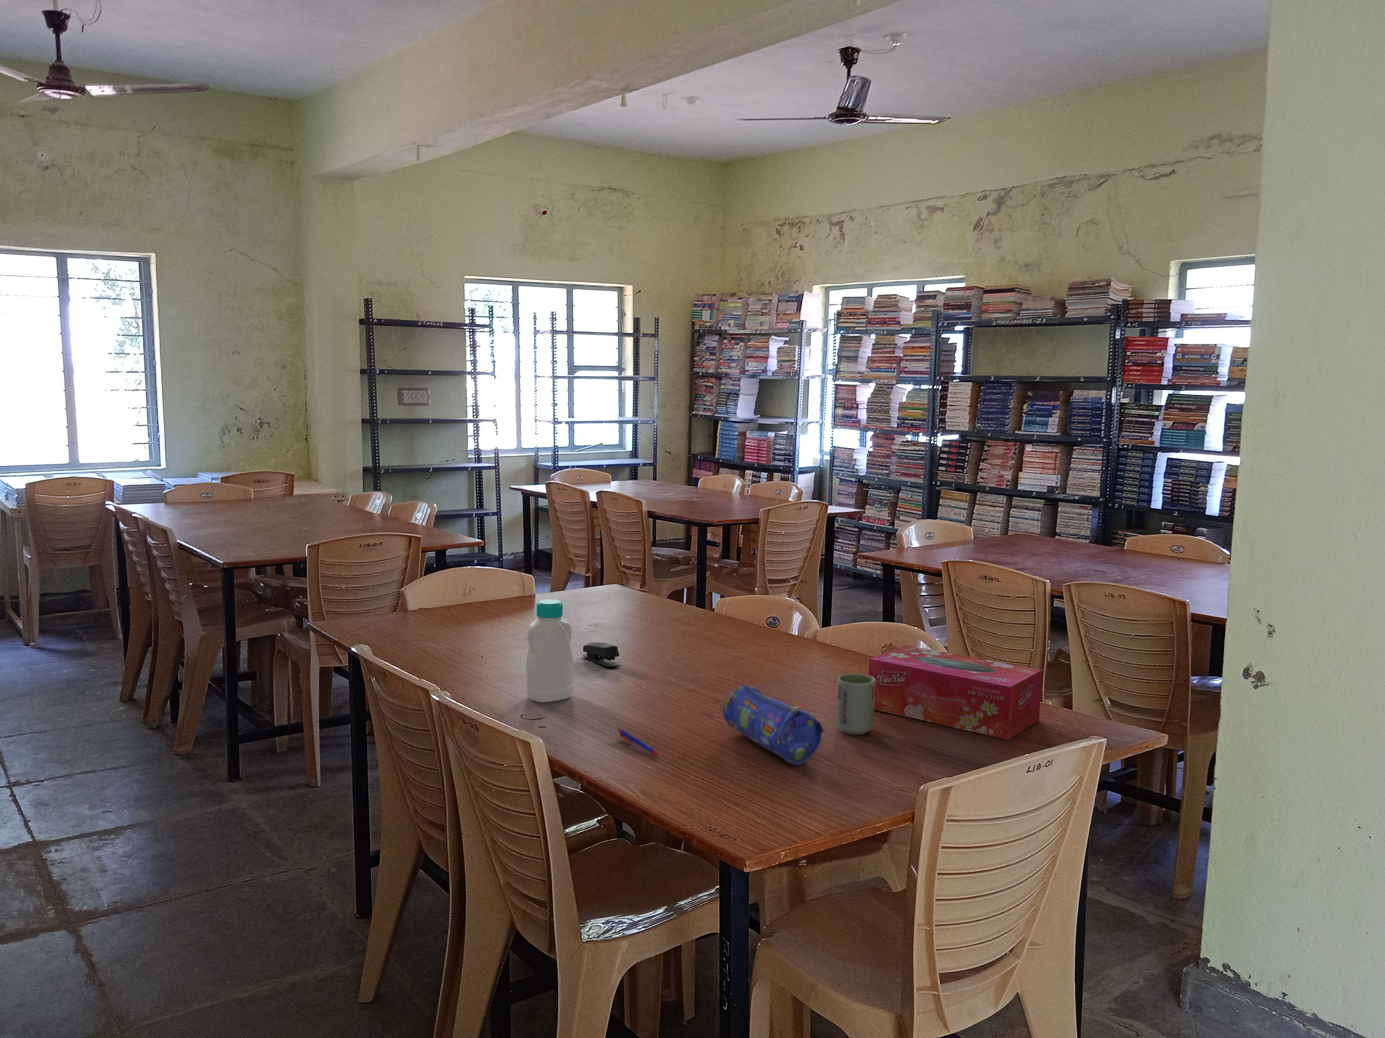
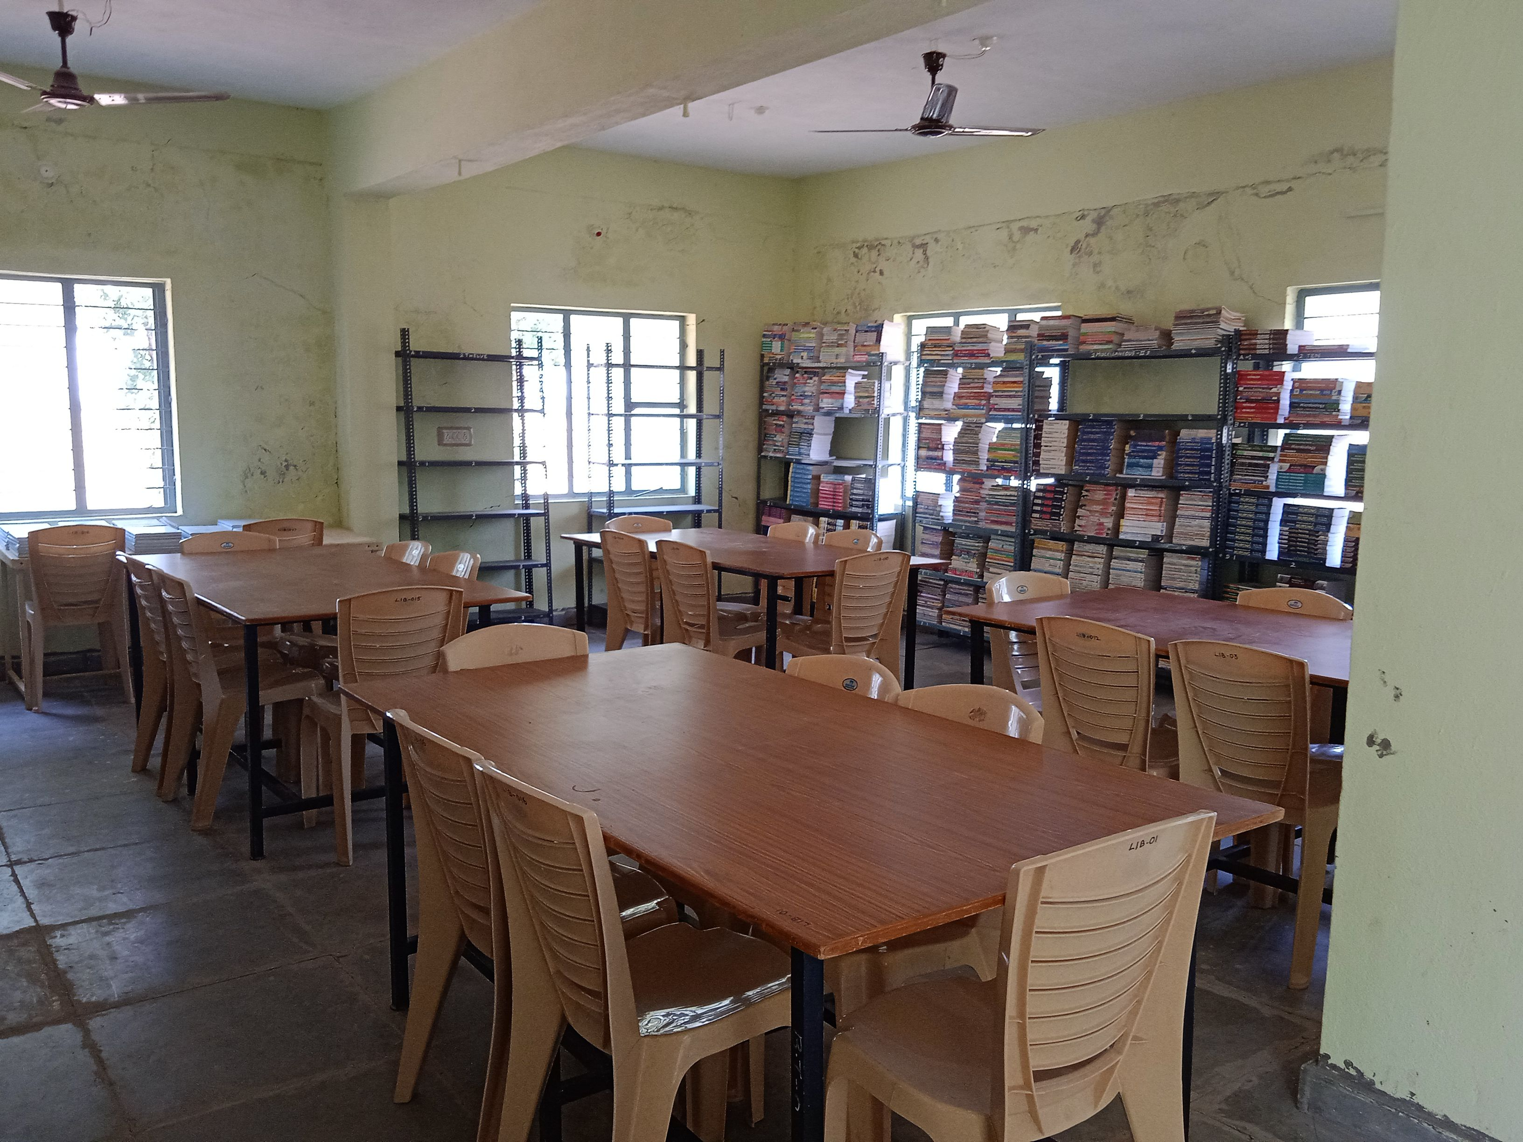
- pen [617,728,661,757]
- bottle [526,599,574,703]
- pencil case [722,685,826,765]
- tissue box [868,644,1043,740]
- stapler [581,642,621,667]
- cup [836,674,875,735]
